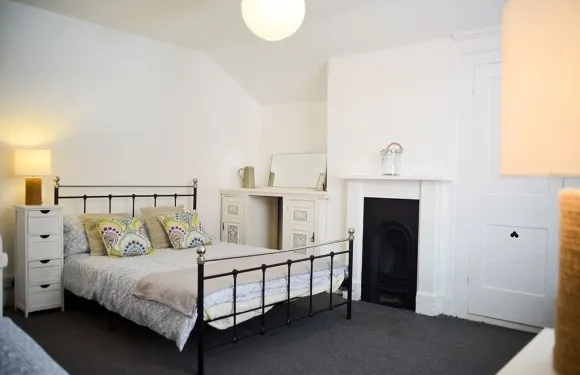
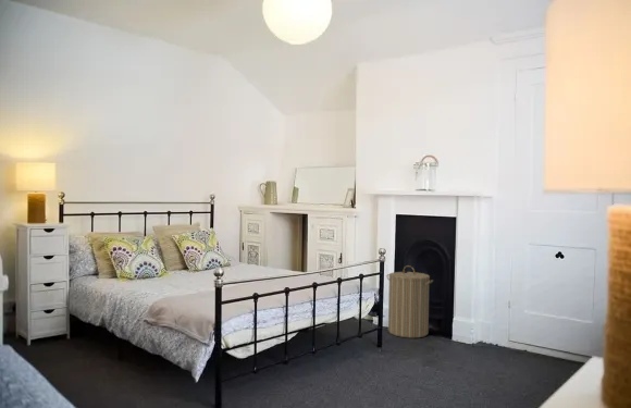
+ laundry hamper [386,264,434,339]
